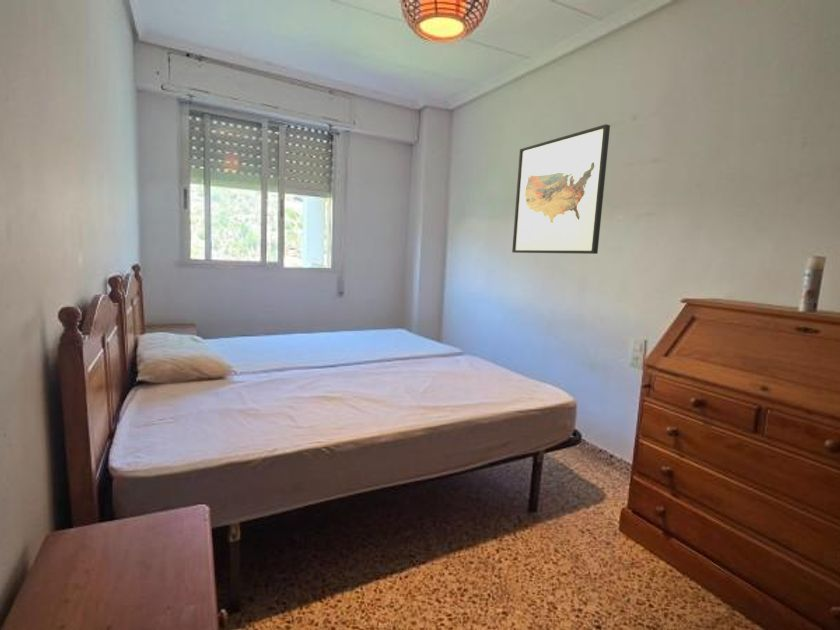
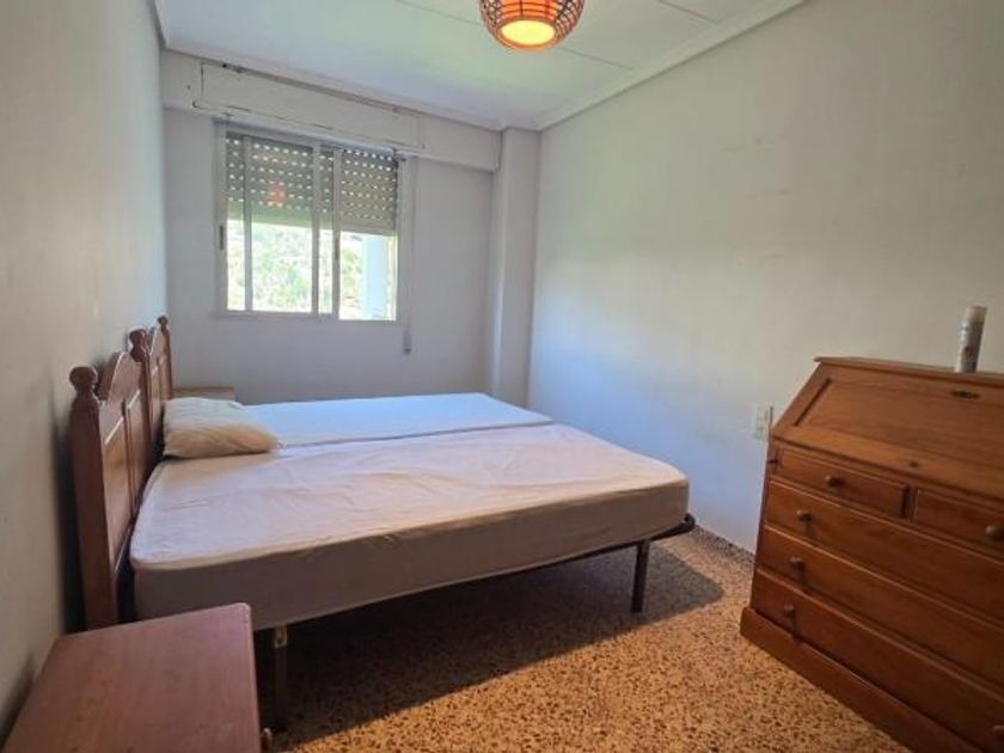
- wall art [511,123,611,255]
